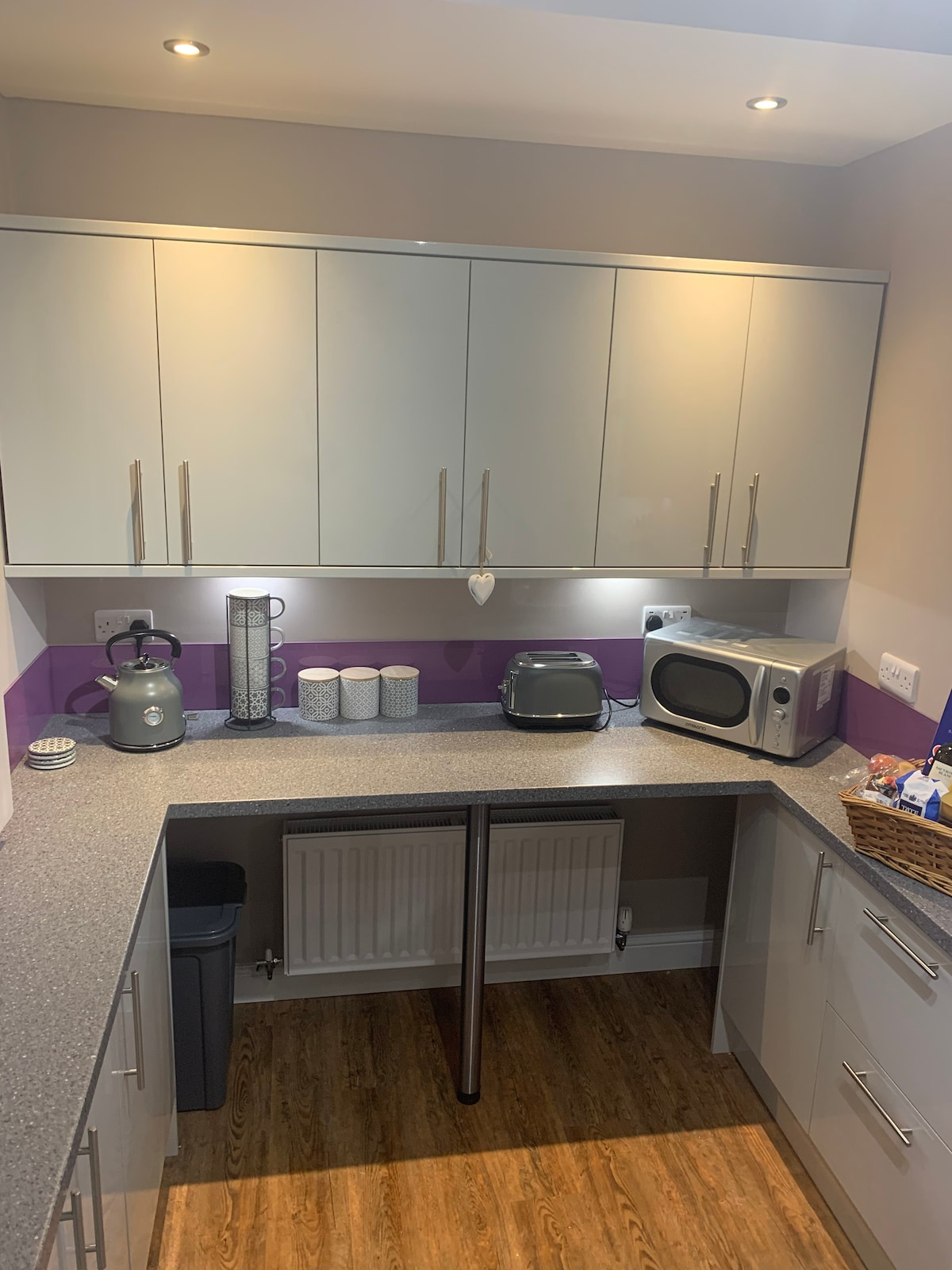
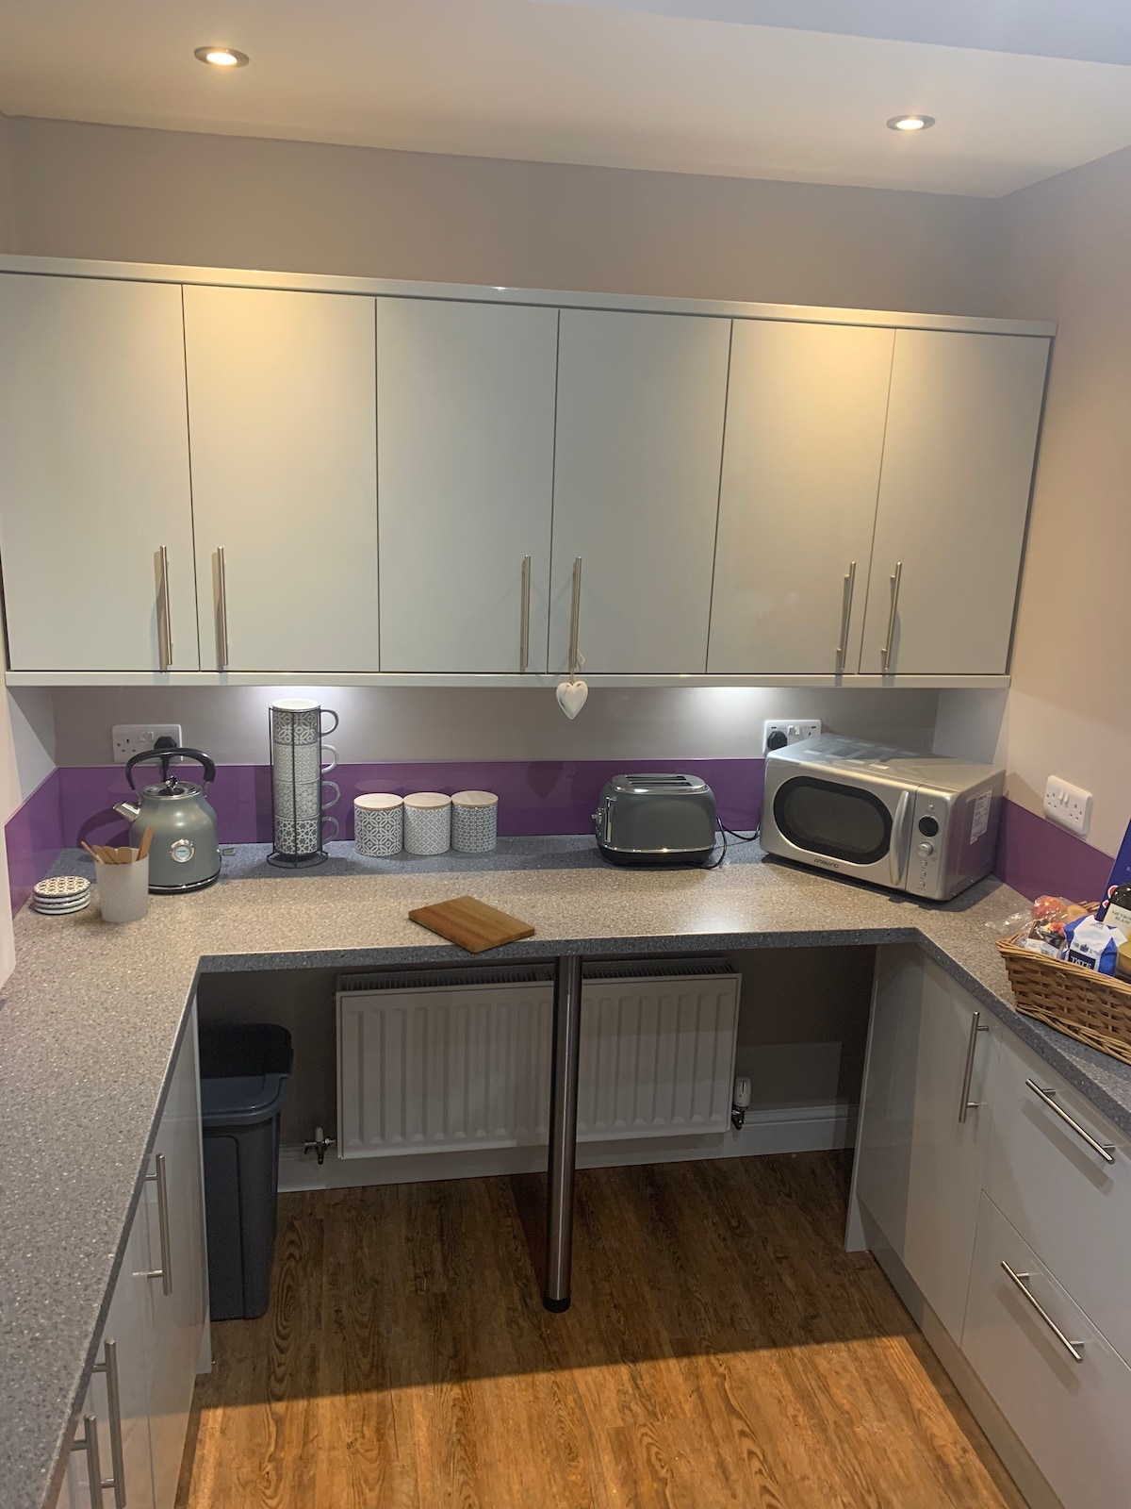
+ utensil holder [80,826,154,924]
+ cutting board [407,895,536,953]
